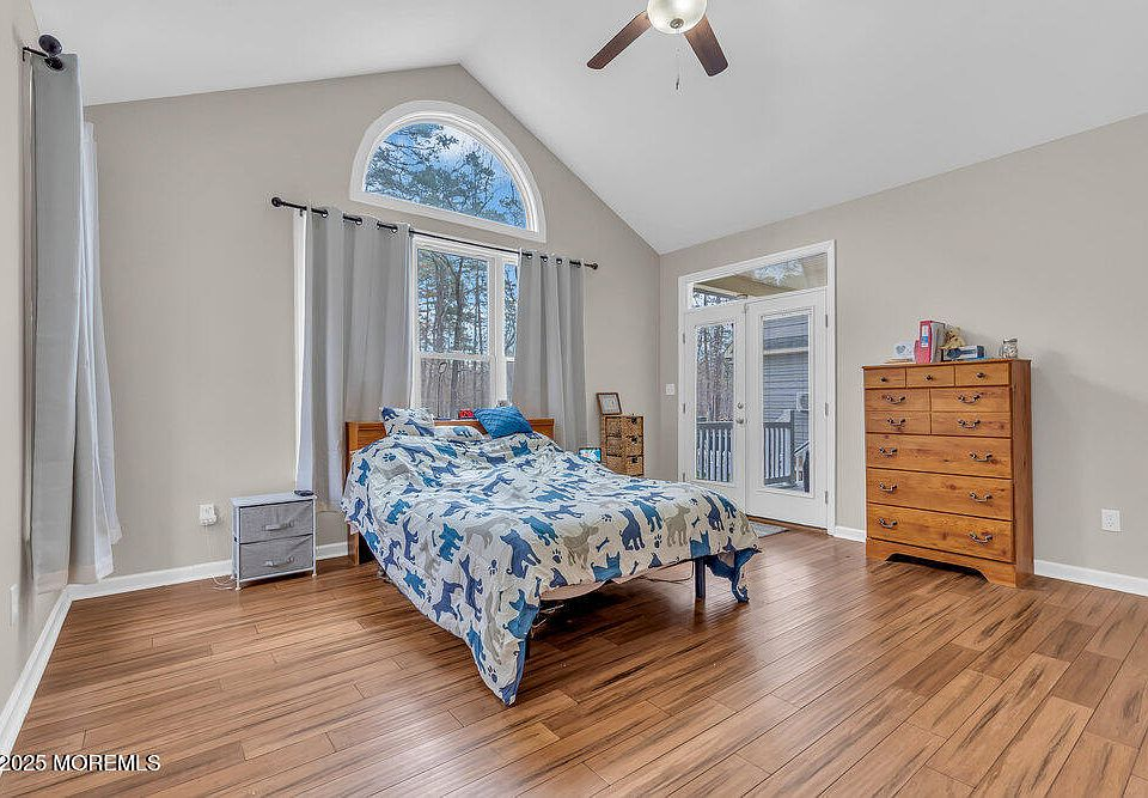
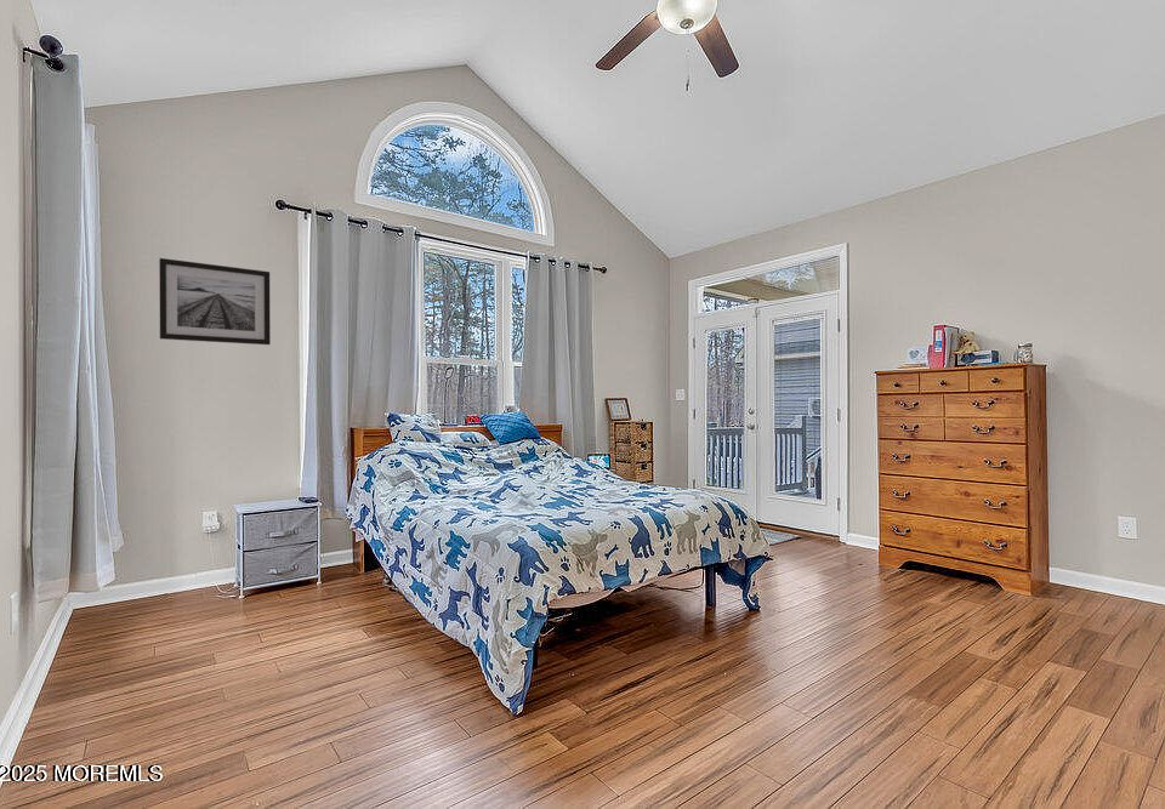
+ wall art [158,257,272,346]
